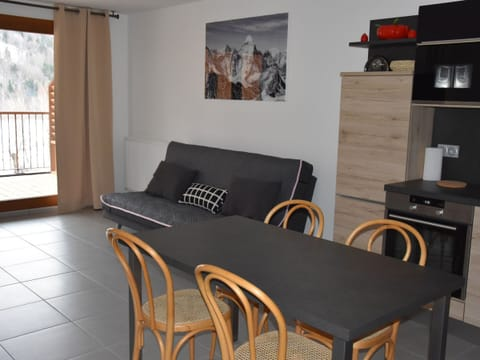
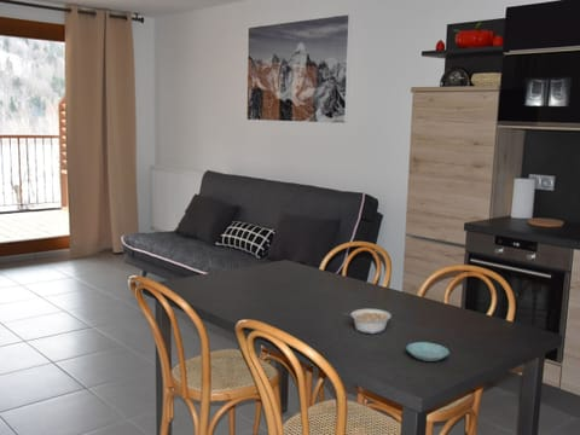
+ legume [342,308,393,335]
+ saucer [405,341,451,362]
